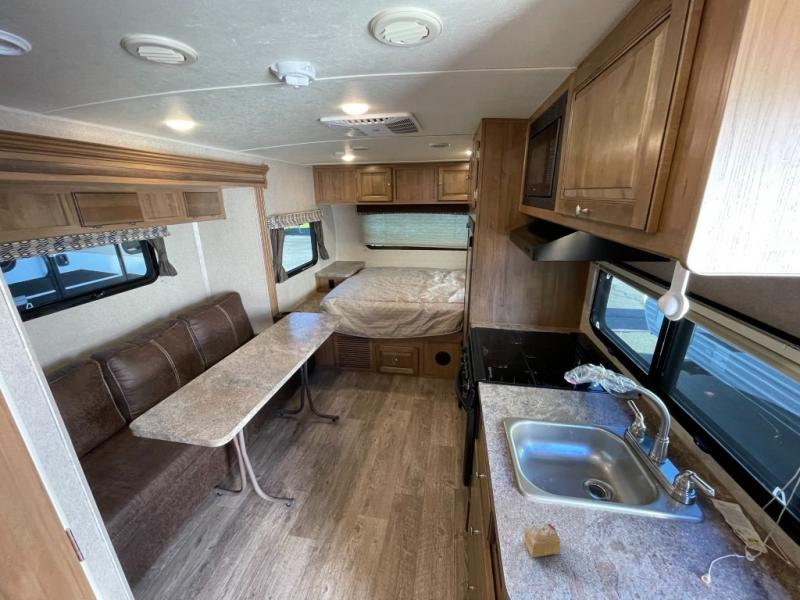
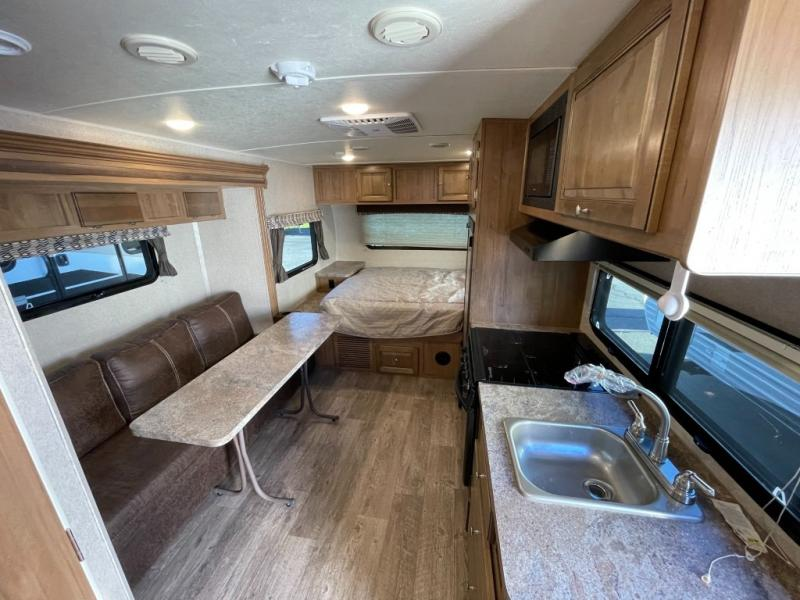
- cake slice [523,522,561,558]
